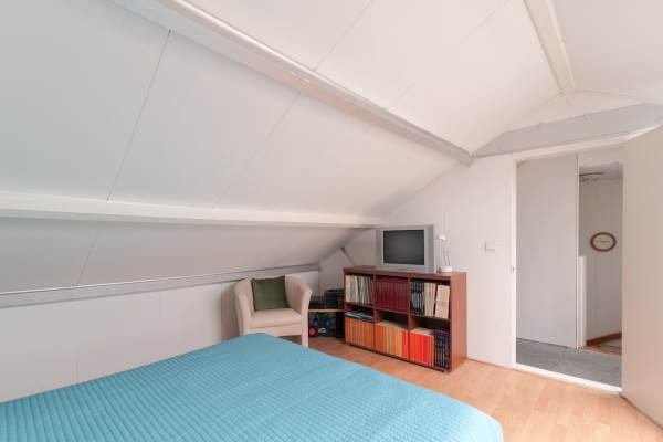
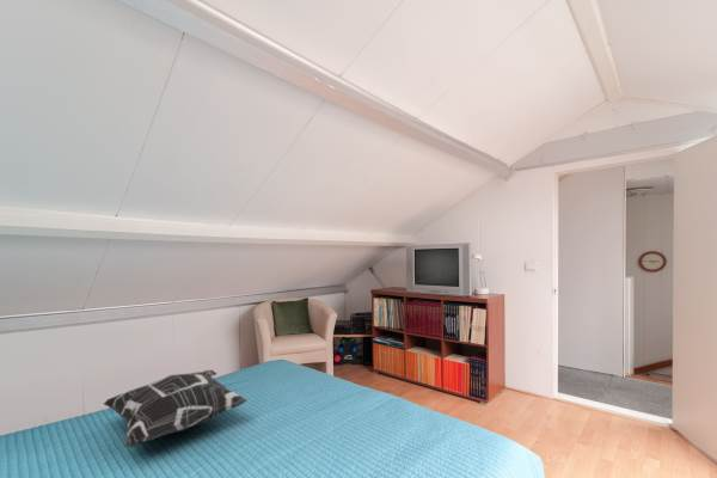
+ decorative pillow [102,369,249,448]
